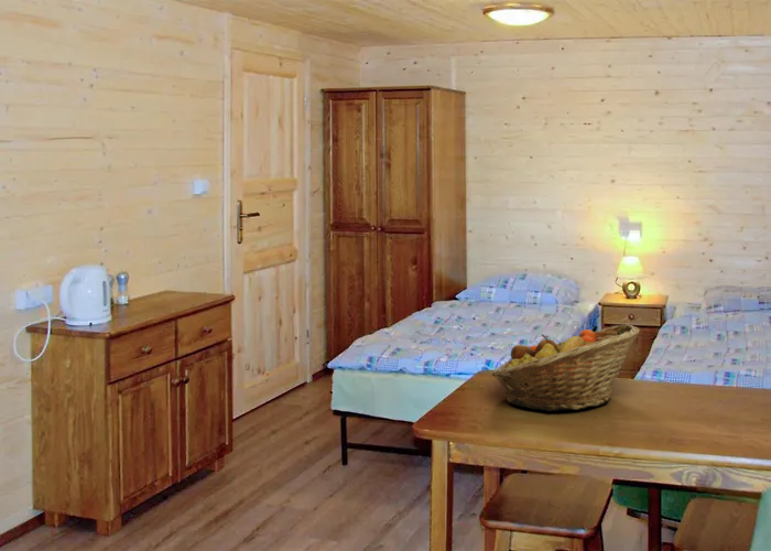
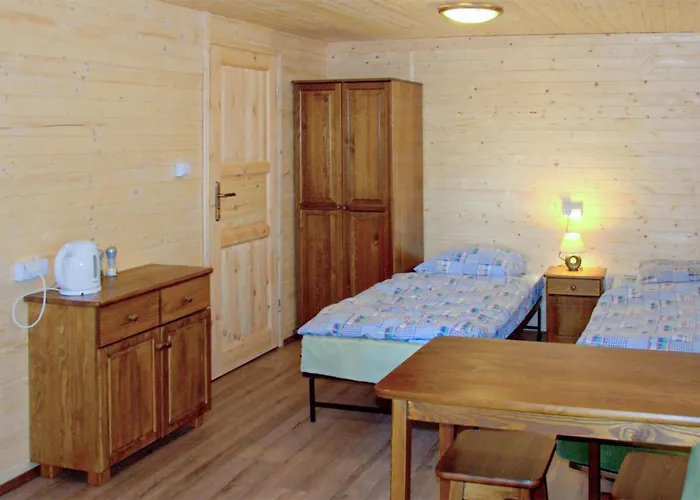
- fruit basket [491,323,641,412]
